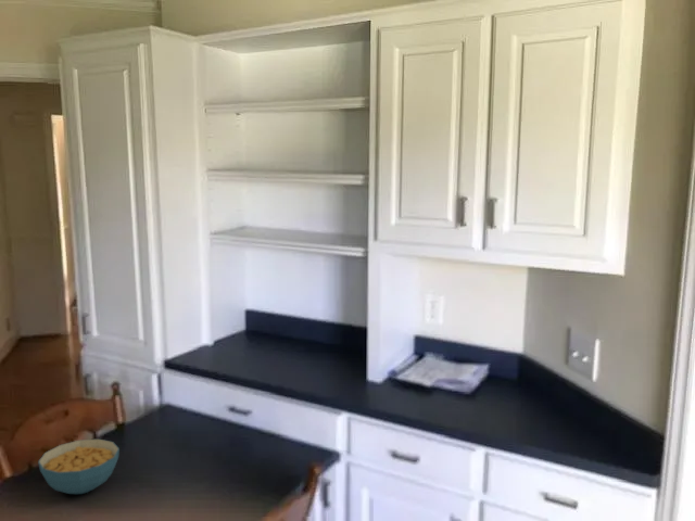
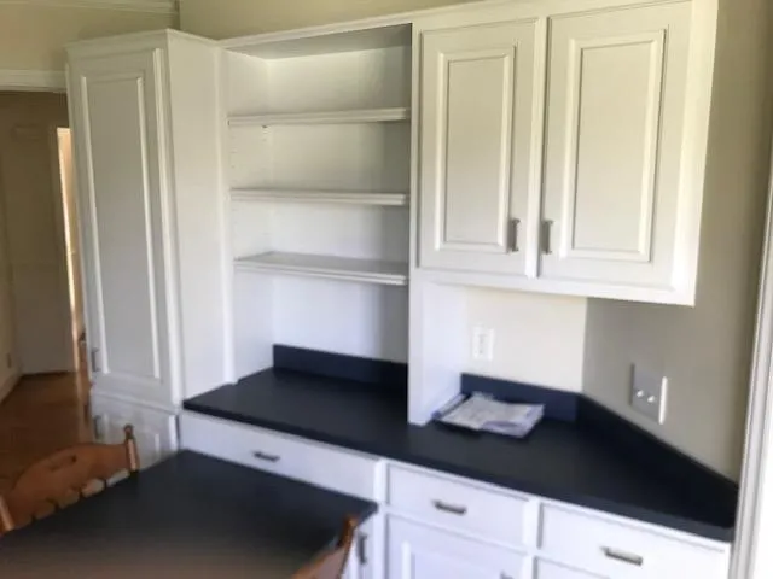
- cereal bowl [37,437,121,495]
